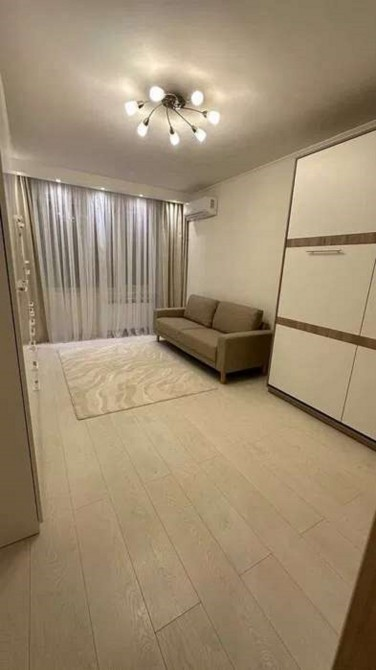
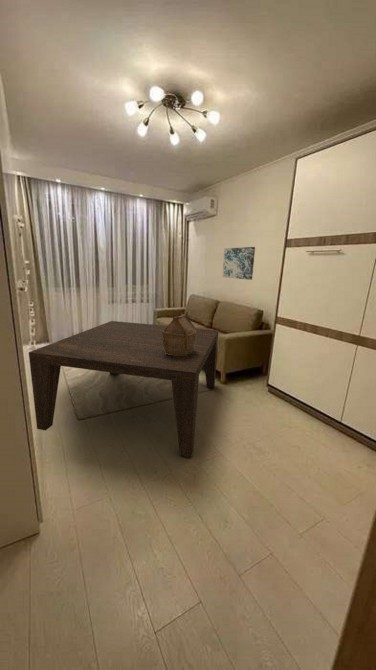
+ coffee table [28,320,219,459]
+ wall art [222,246,256,281]
+ hut [162,311,196,357]
